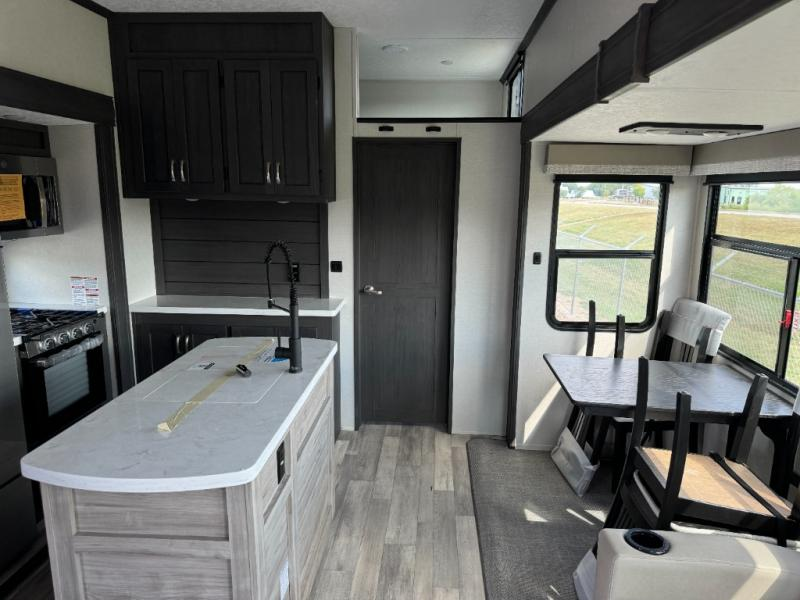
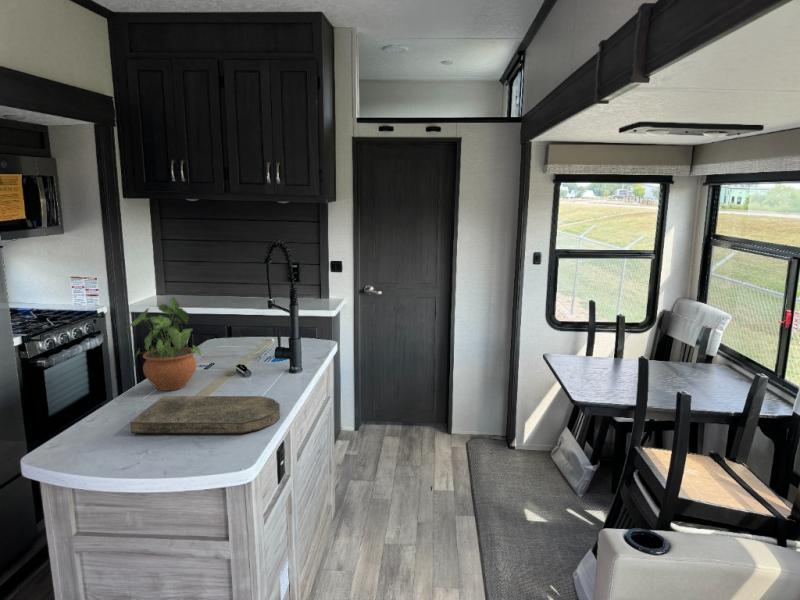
+ potted plant [124,296,202,391]
+ cutting board [129,395,281,434]
